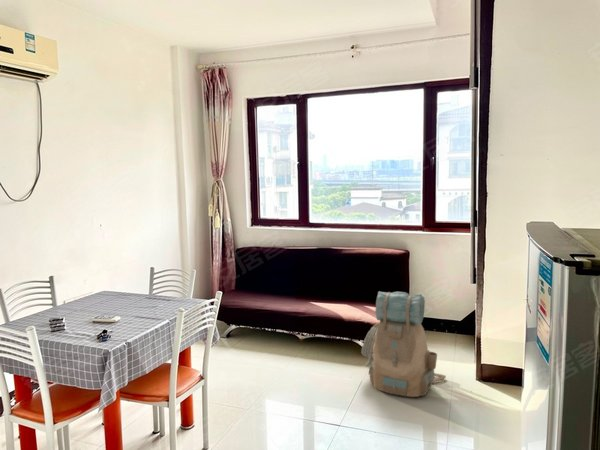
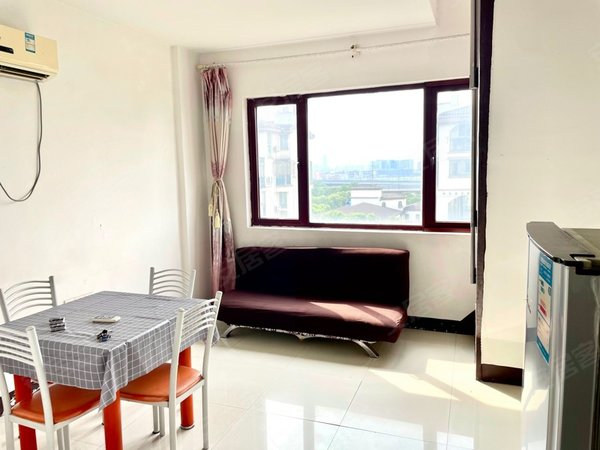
- backpack [360,291,447,398]
